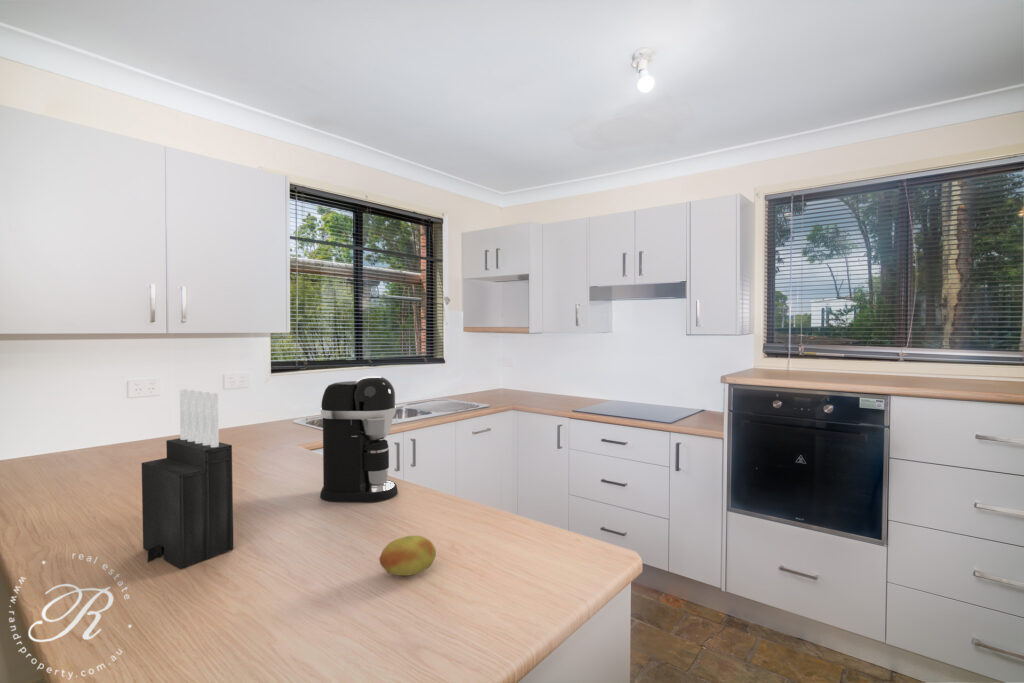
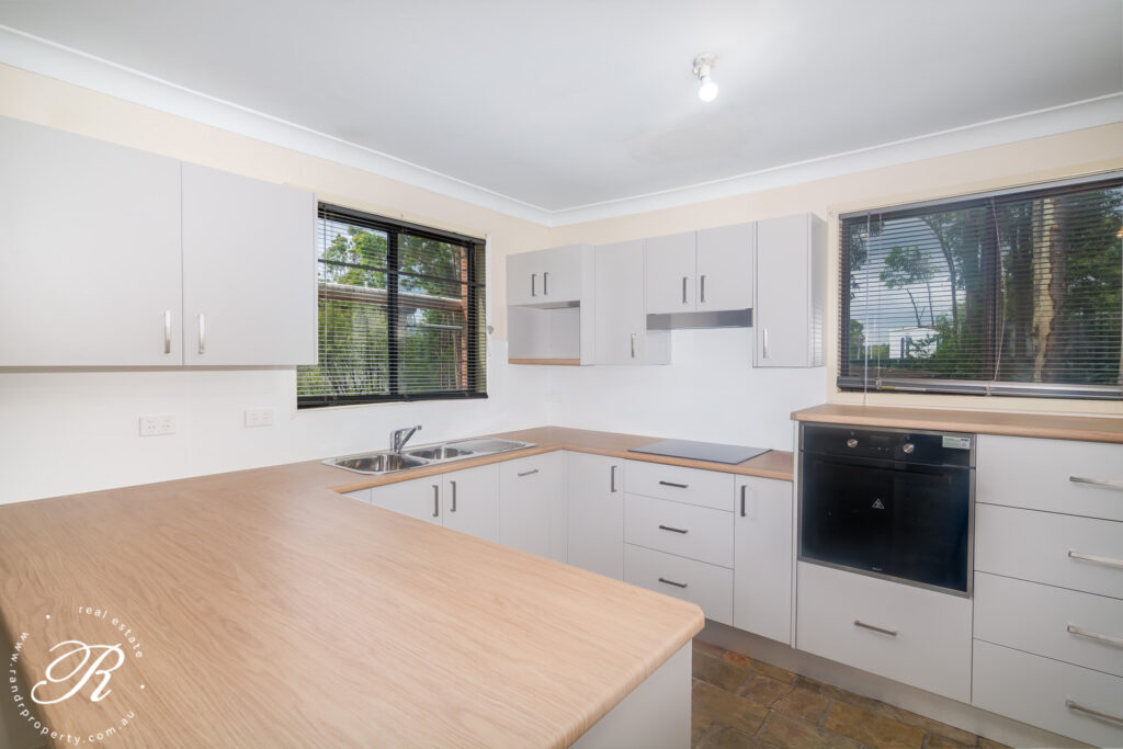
- knife block [141,388,234,570]
- fruit [379,534,437,577]
- coffee maker [319,375,399,503]
